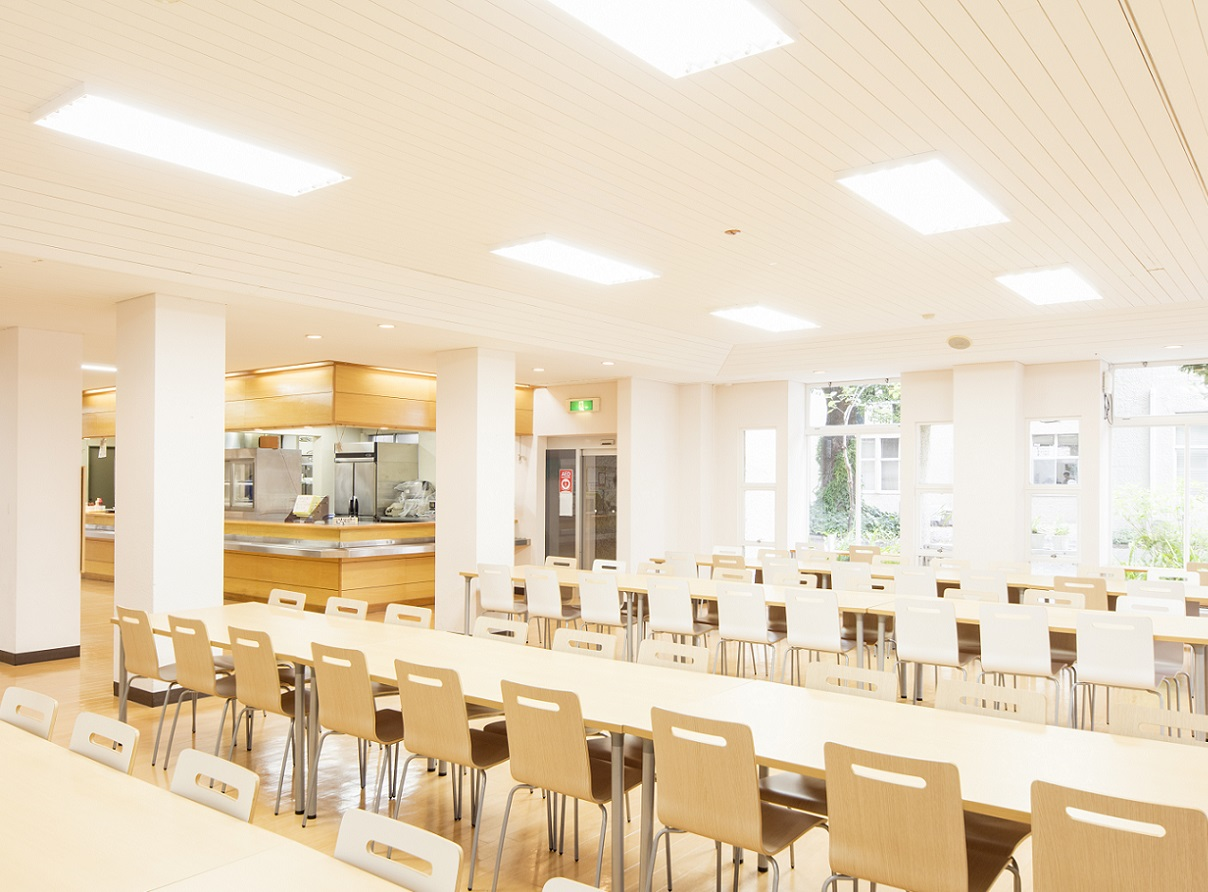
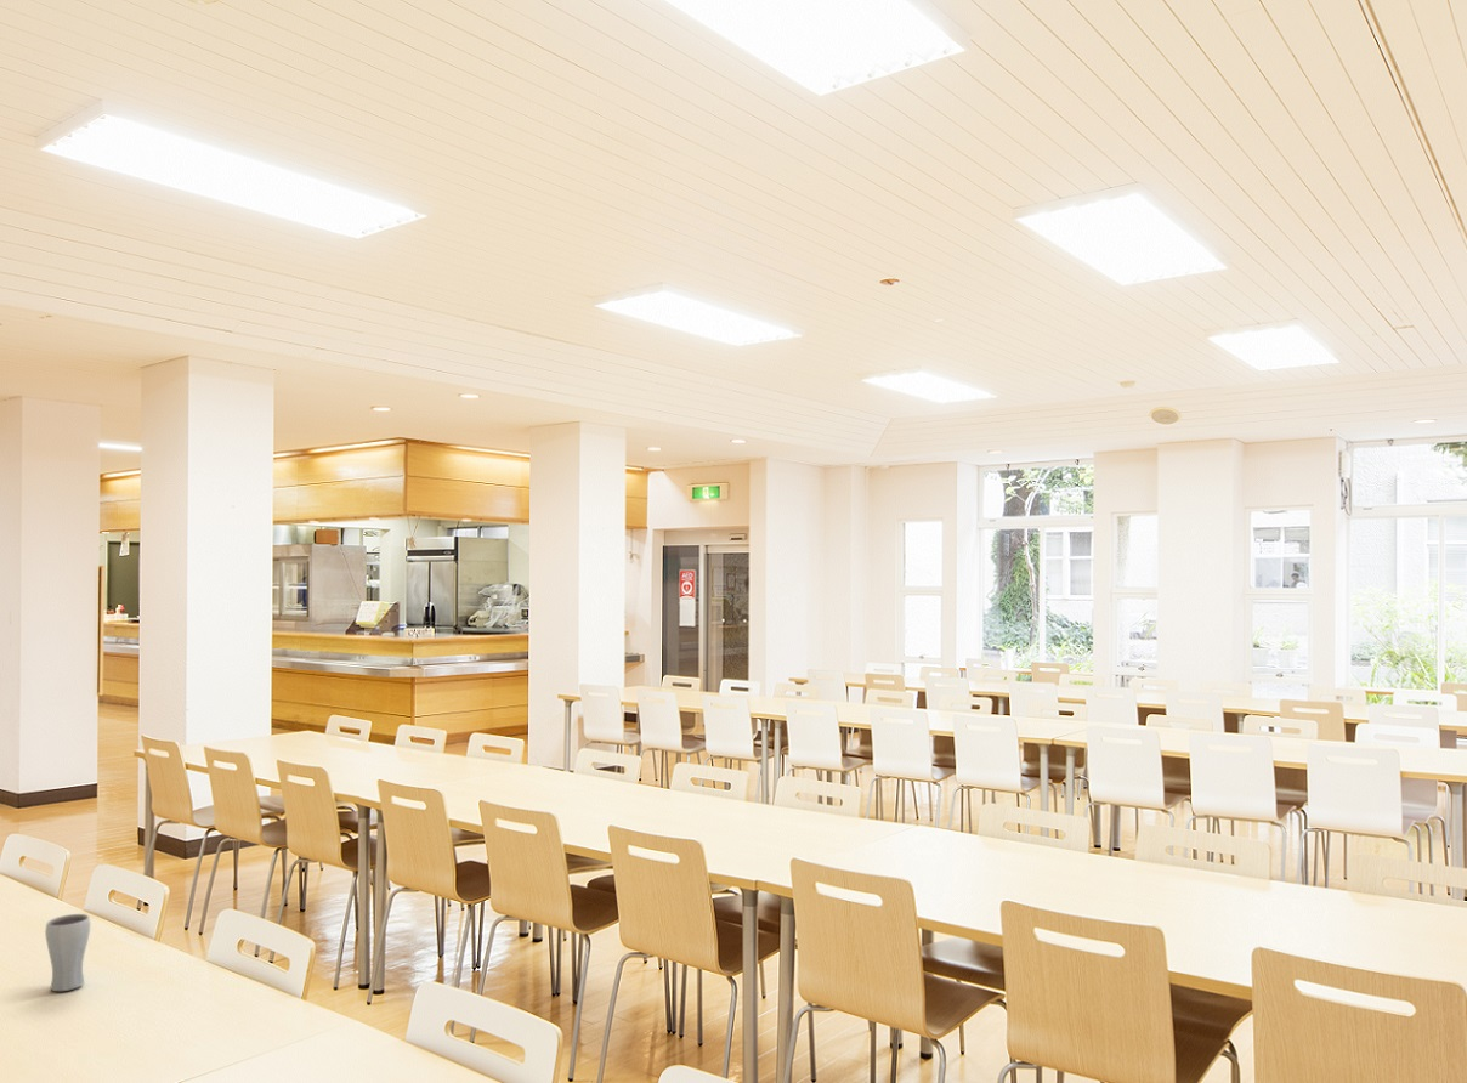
+ drinking glass [44,913,91,992]
